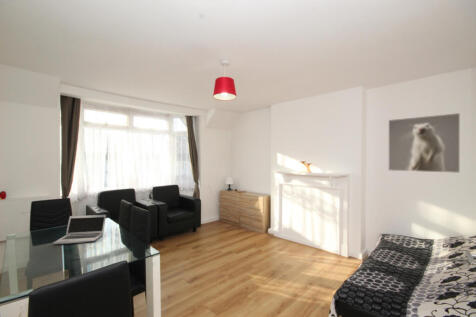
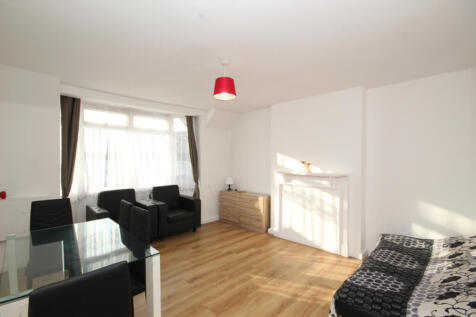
- laptop [52,214,107,245]
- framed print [387,112,461,174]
